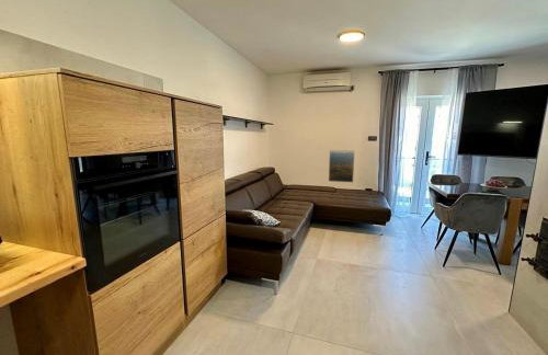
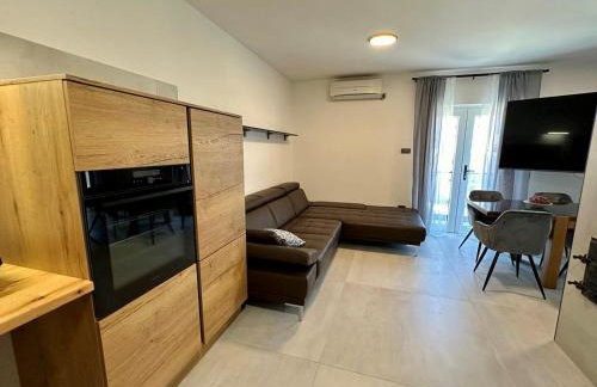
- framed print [328,149,356,184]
